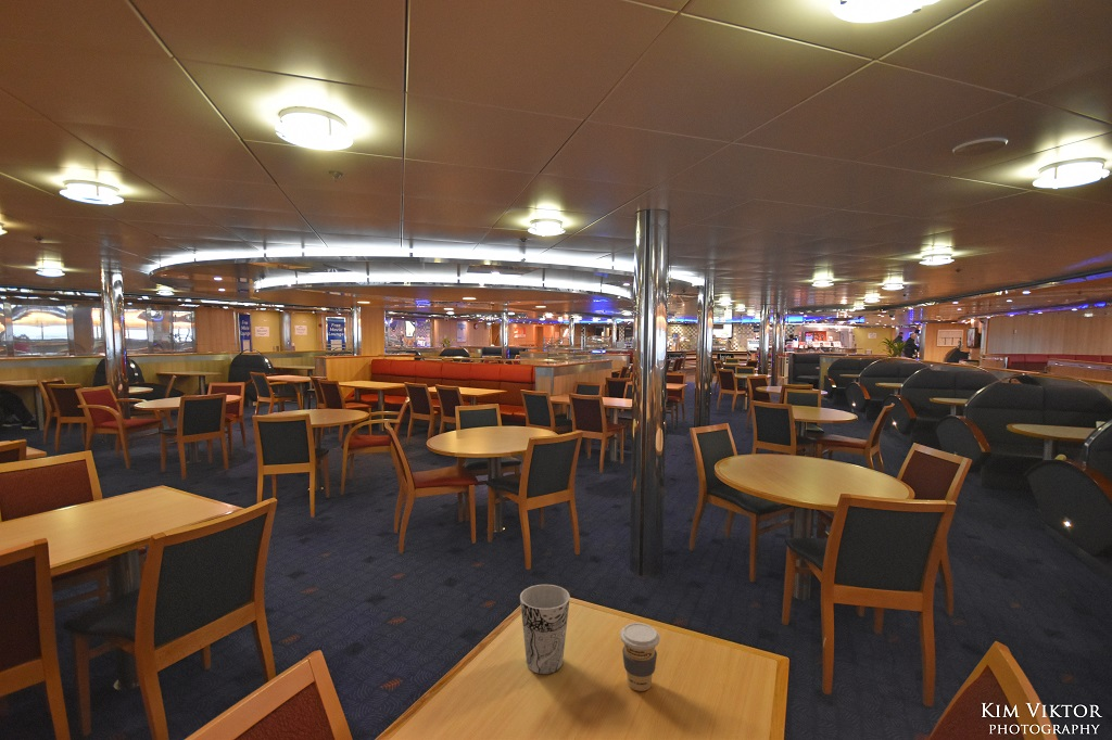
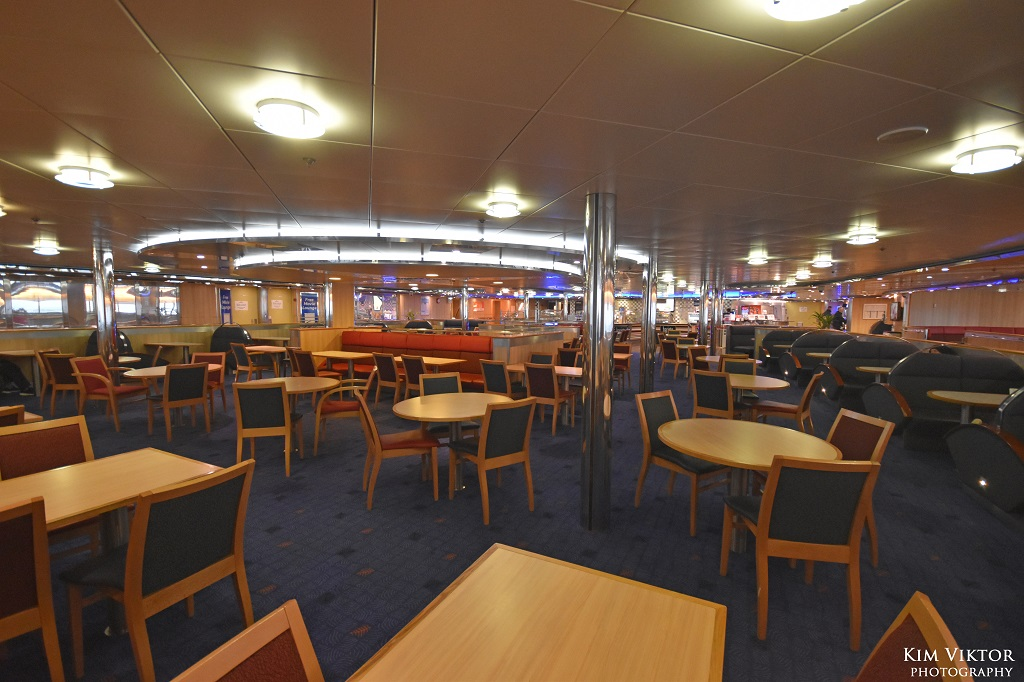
- coffee cup [619,622,661,692]
- cup [519,584,571,675]
